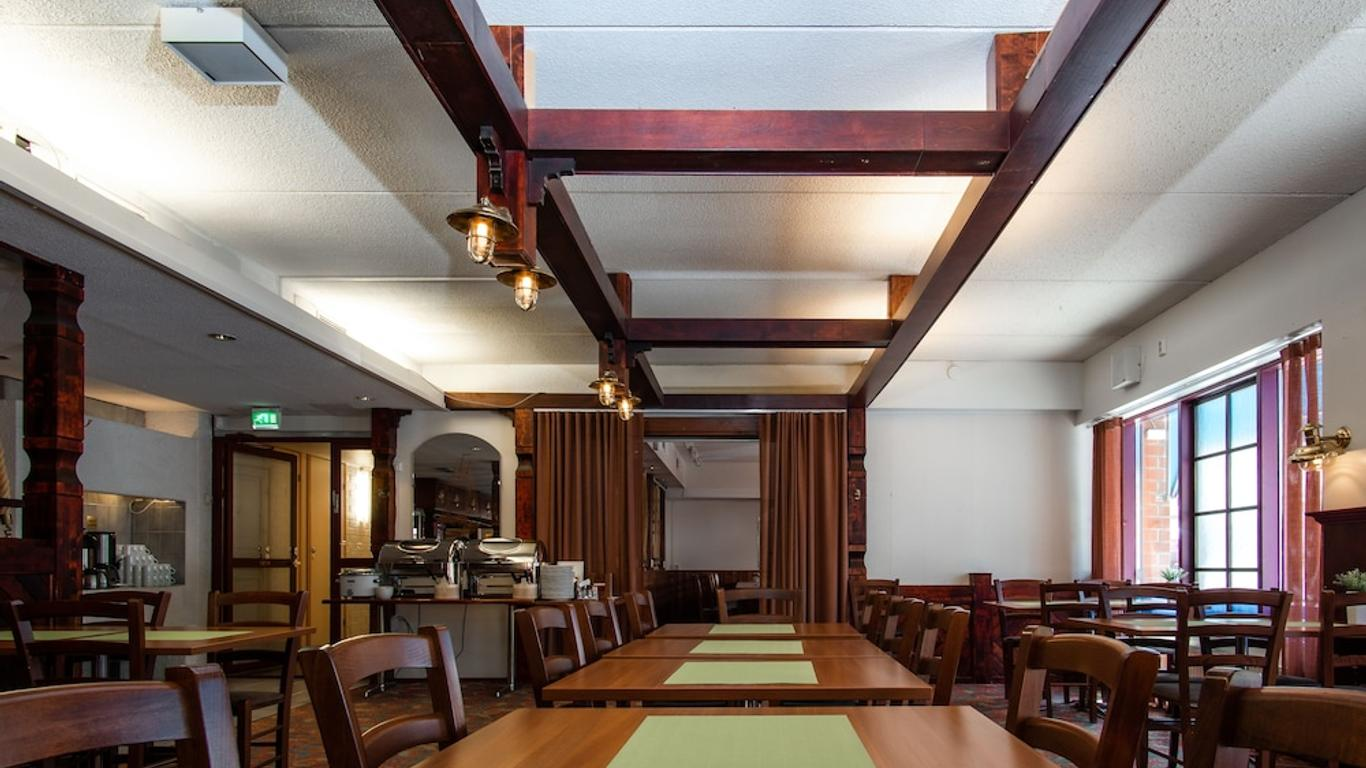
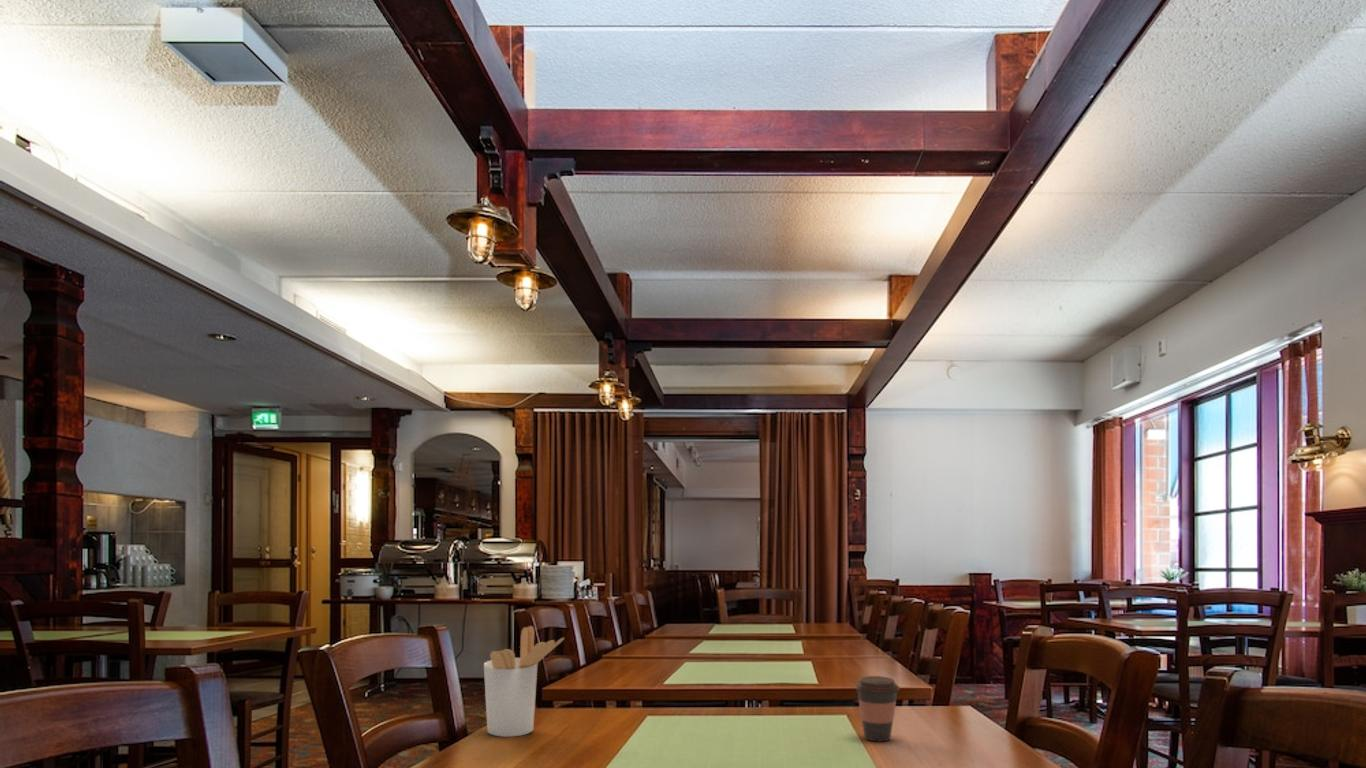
+ coffee cup [854,675,901,742]
+ utensil holder [483,625,565,738]
